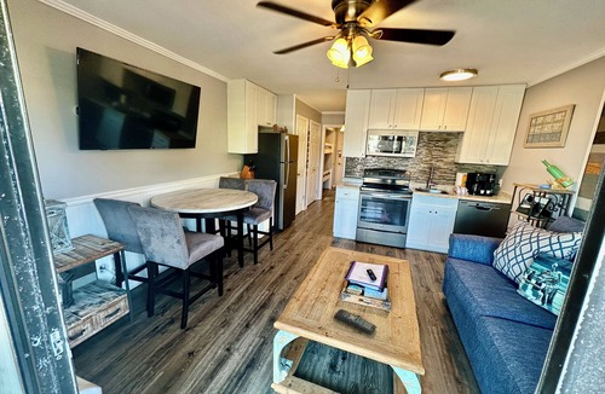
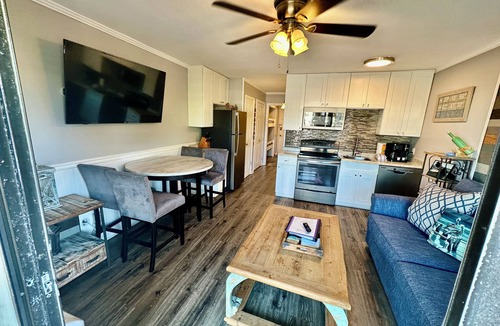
- remote control [333,308,378,335]
